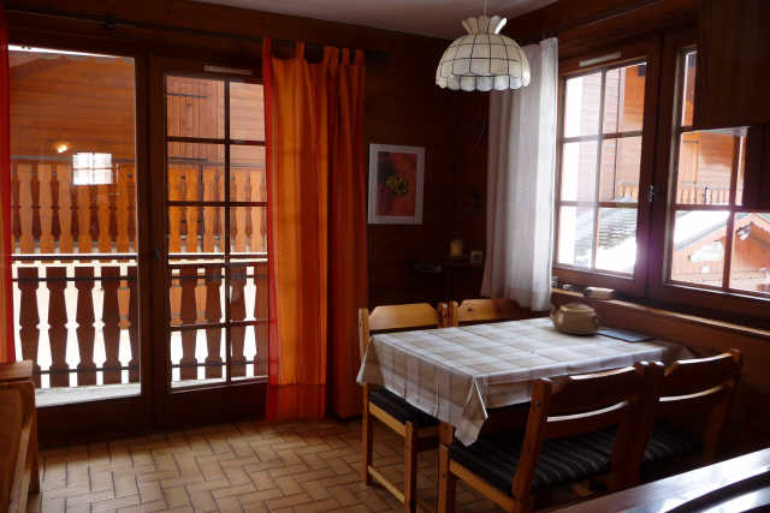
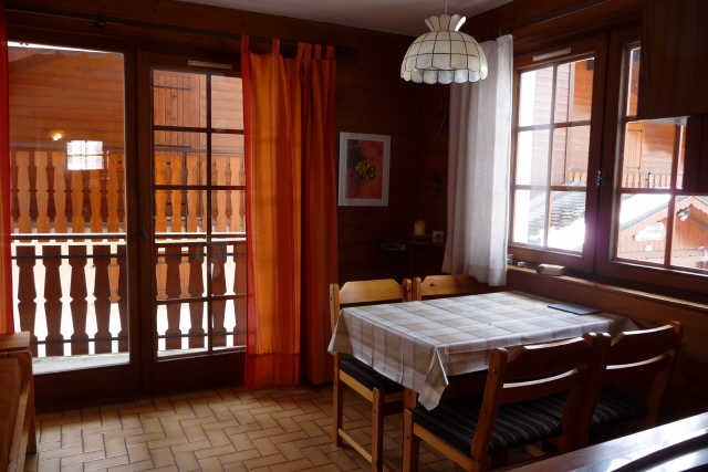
- teapot [549,300,603,336]
